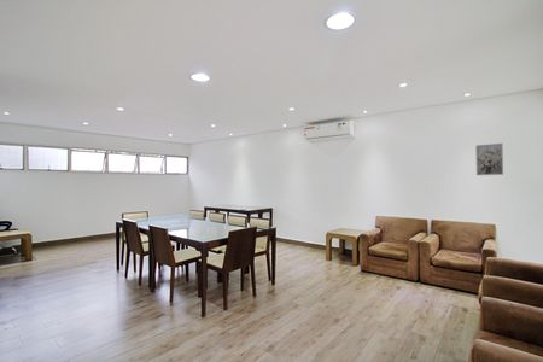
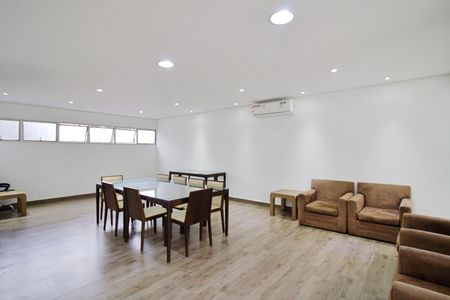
- wall art [474,142,504,176]
